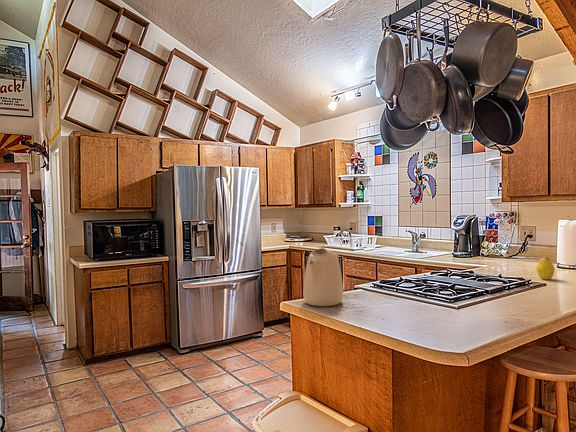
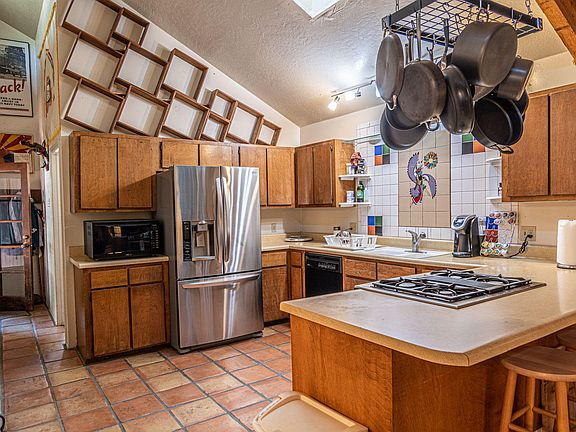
- kettle [302,247,344,307]
- fruit [535,257,556,281]
